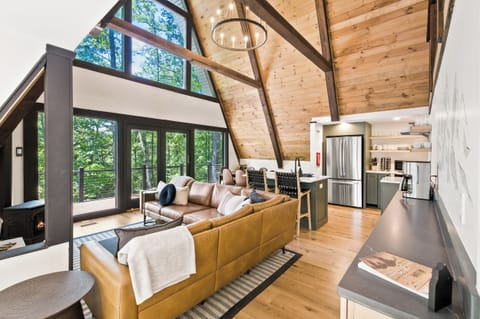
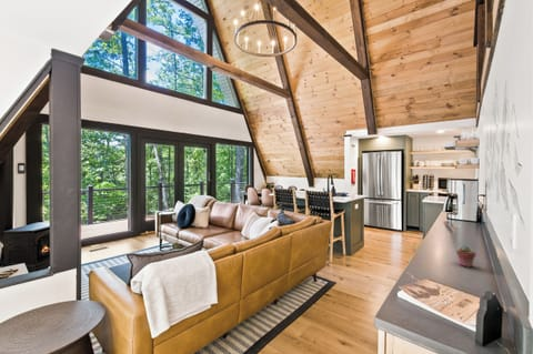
+ potted succulent [455,244,476,269]
